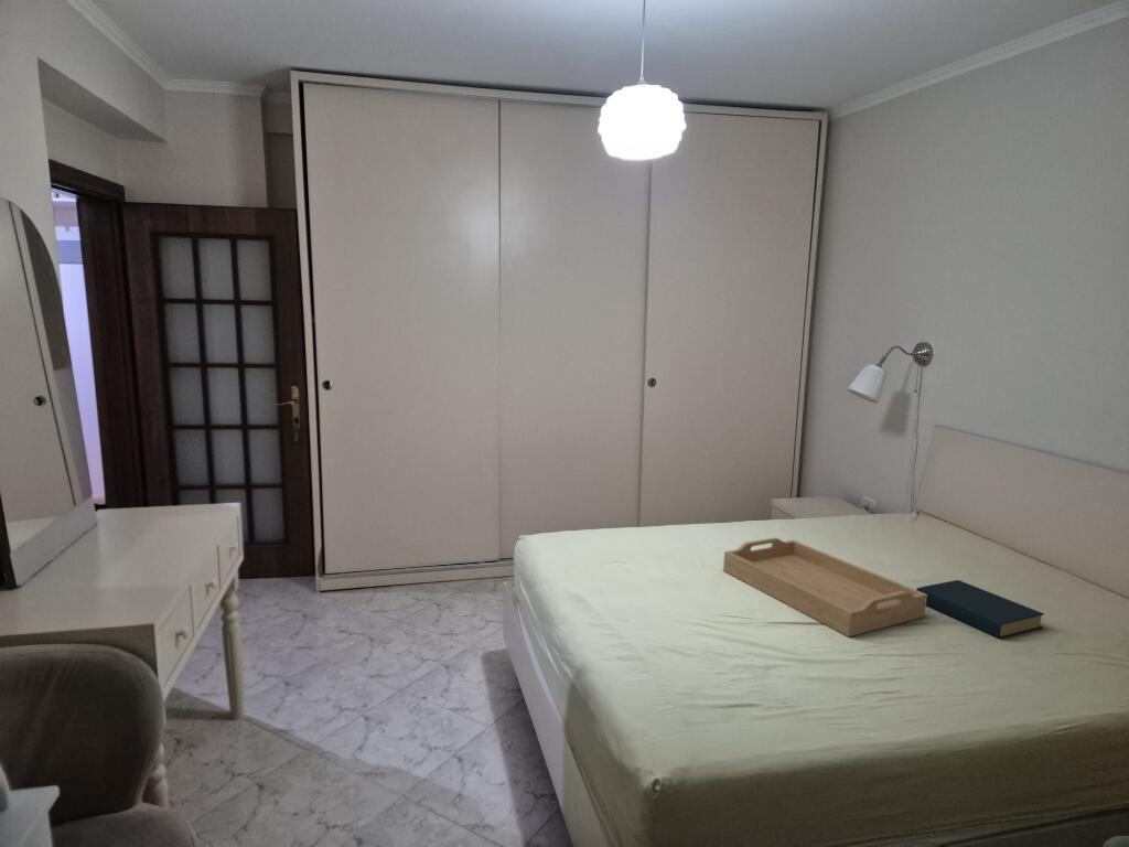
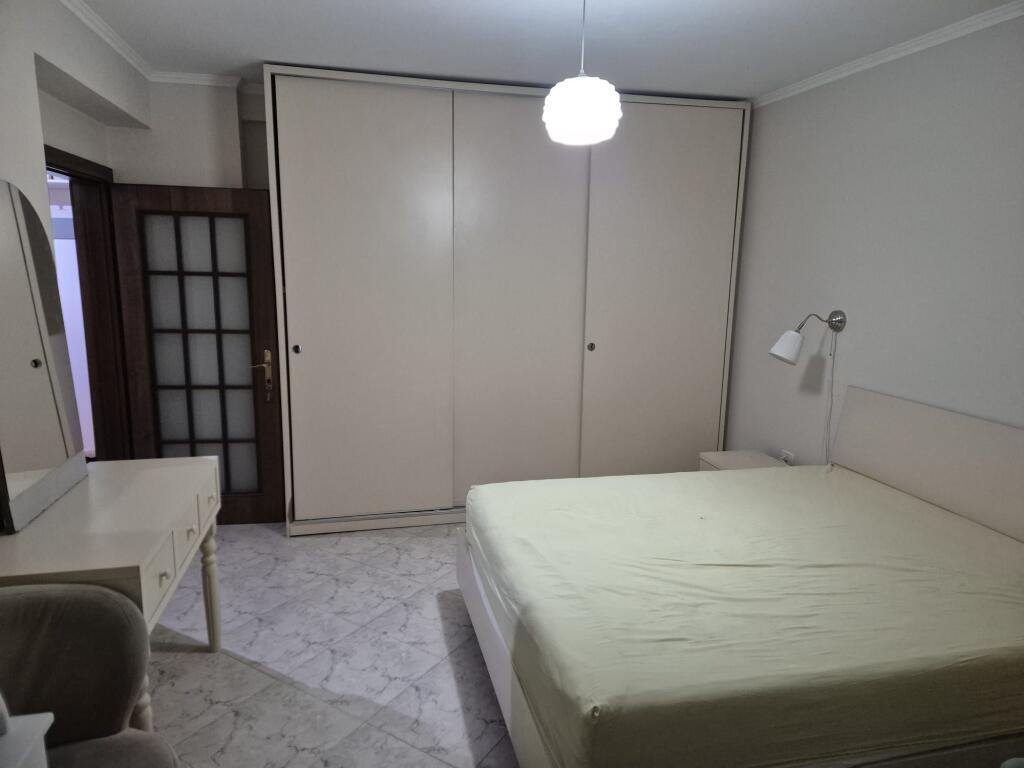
- hardback book [915,579,1045,640]
- serving tray [722,536,927,637]
